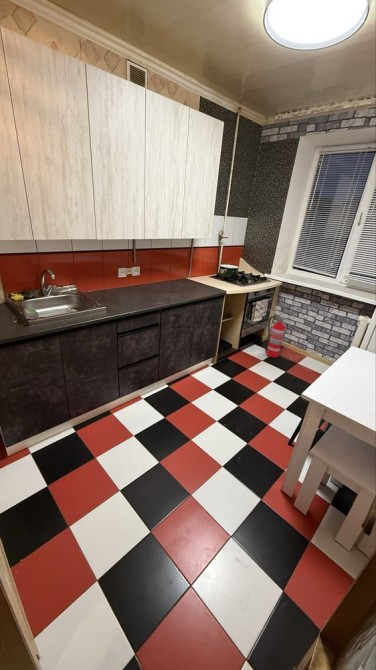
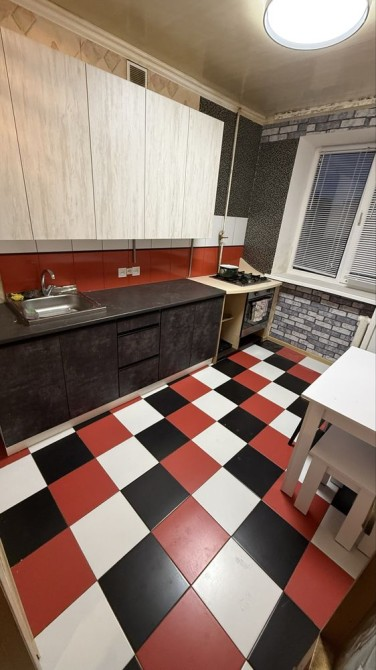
- fire extinguisher [264,314,293,359]
